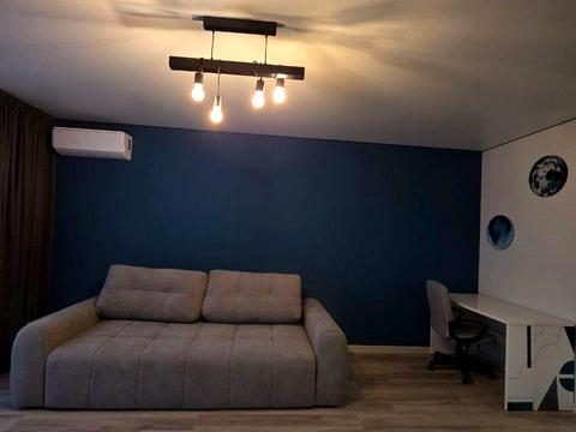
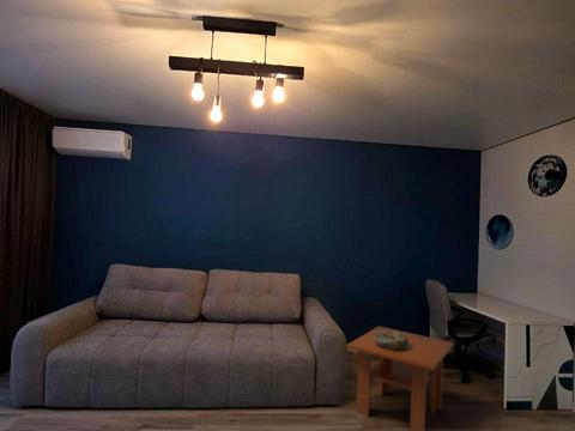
+ coffee table [346,326,454,431]
+ decorative bowl [374,330,408,350]
